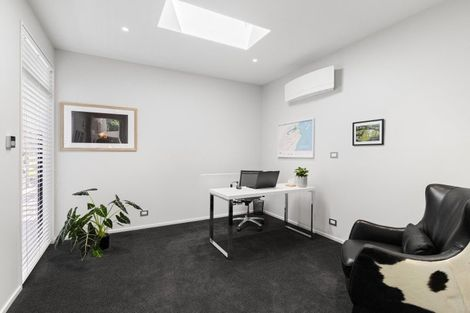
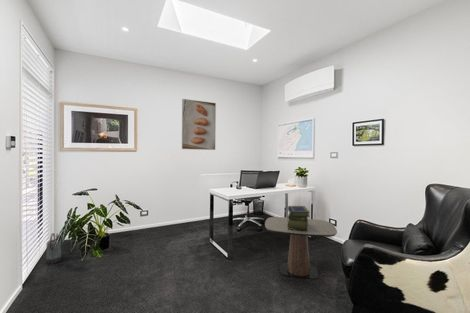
+ watering can [45,232,63,265]
+ stack of books [287,205,311,231]
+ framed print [181,98,217,151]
+ side table [264,216,338,280]
